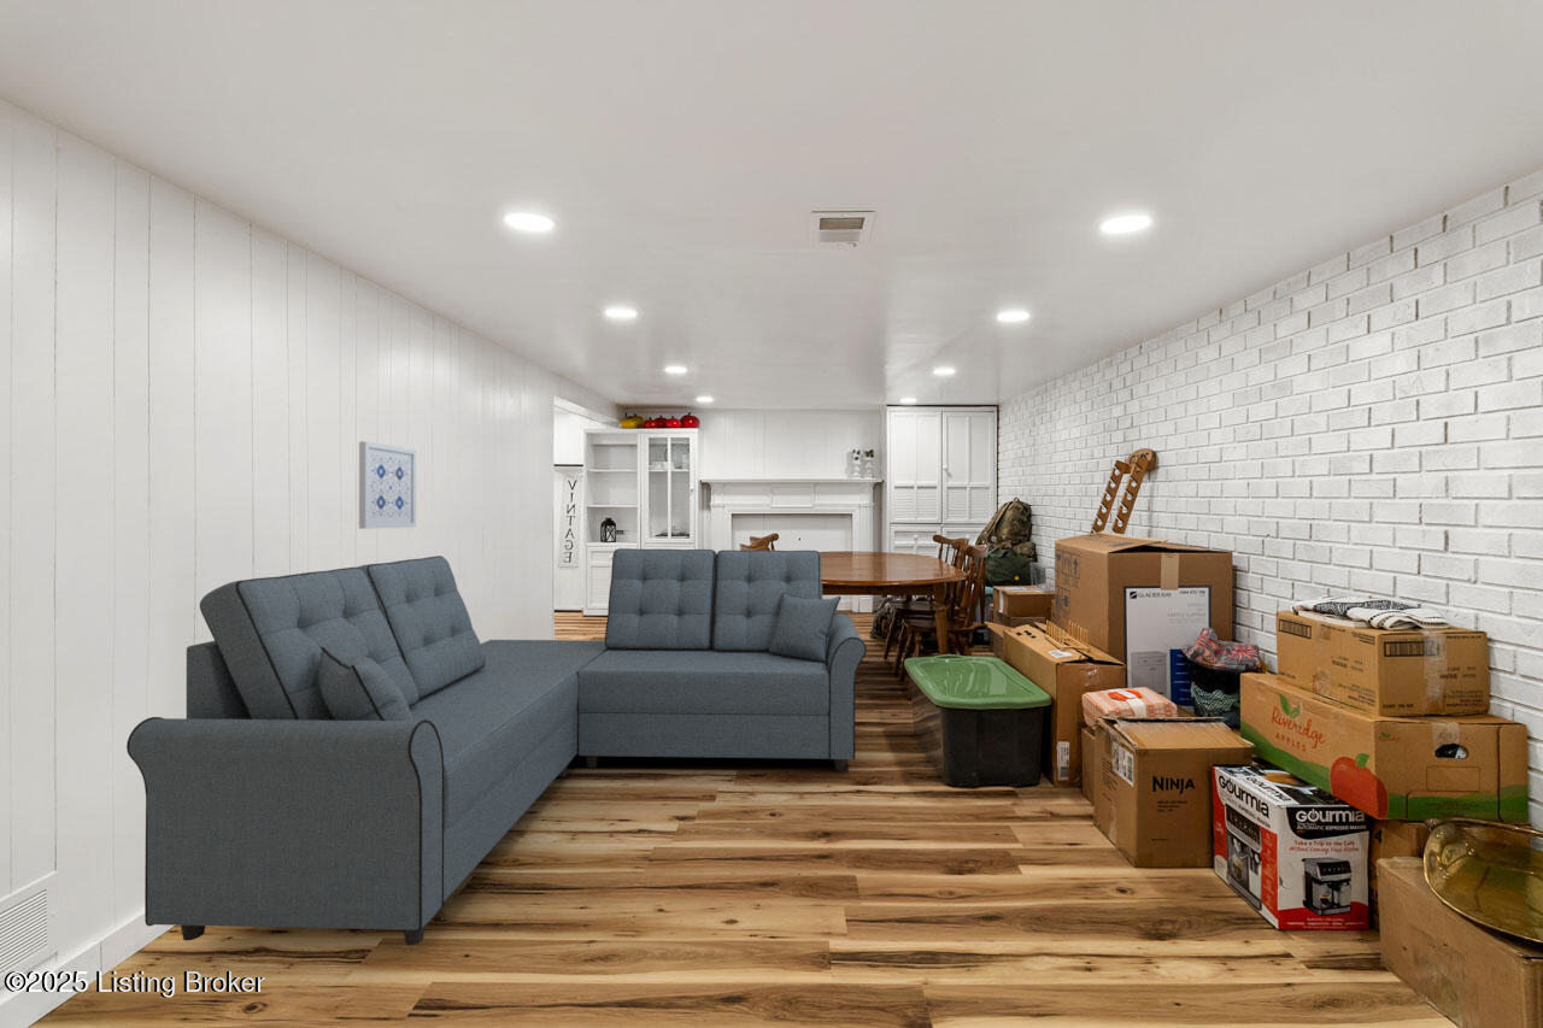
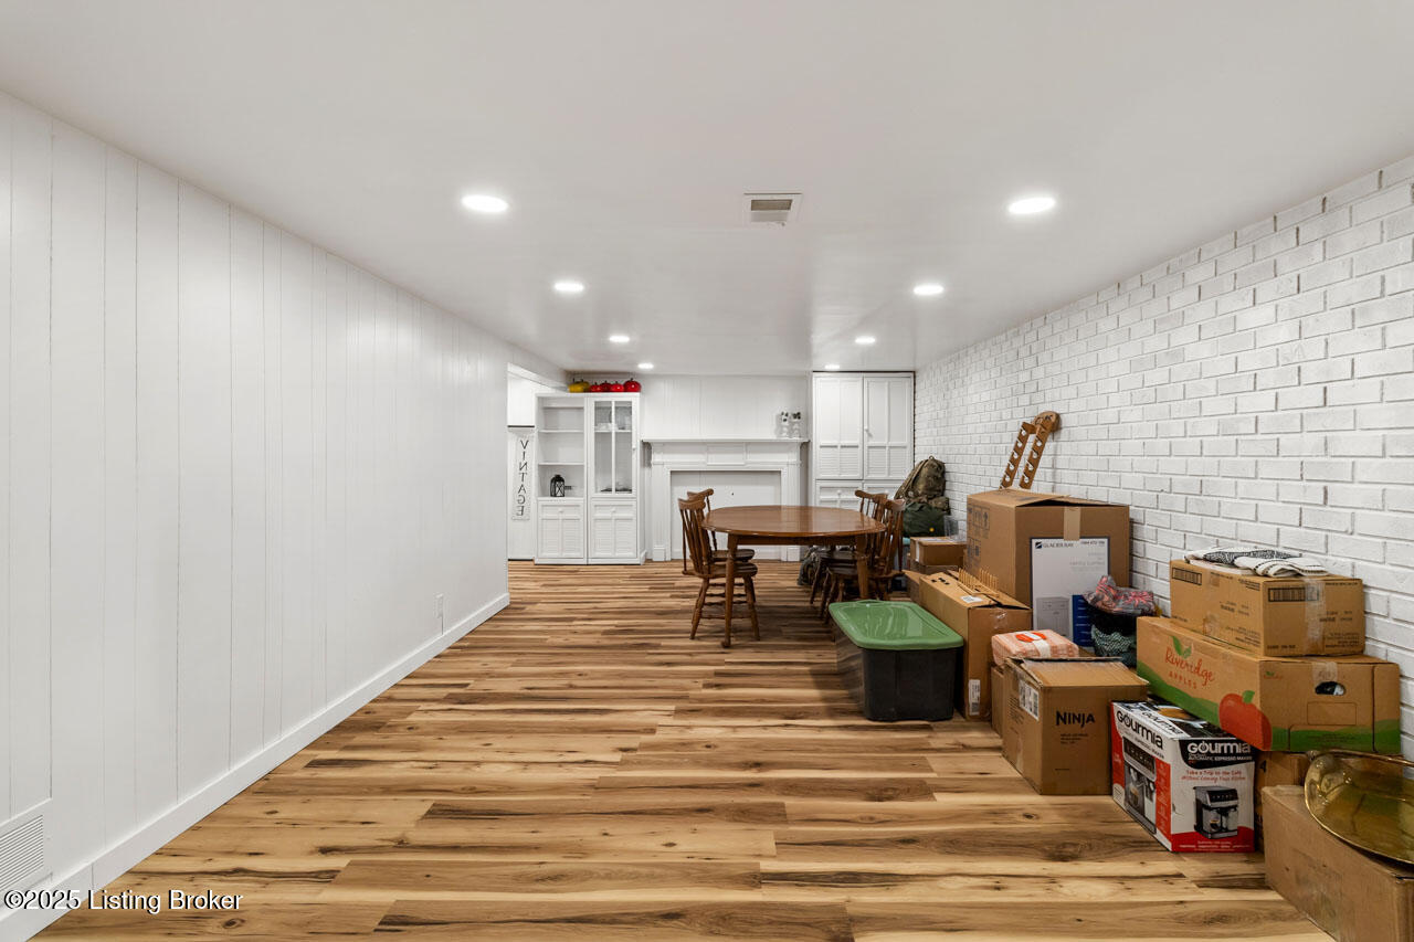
- sofa [125,547,868,946]
- wall art [358,440,417,530]
